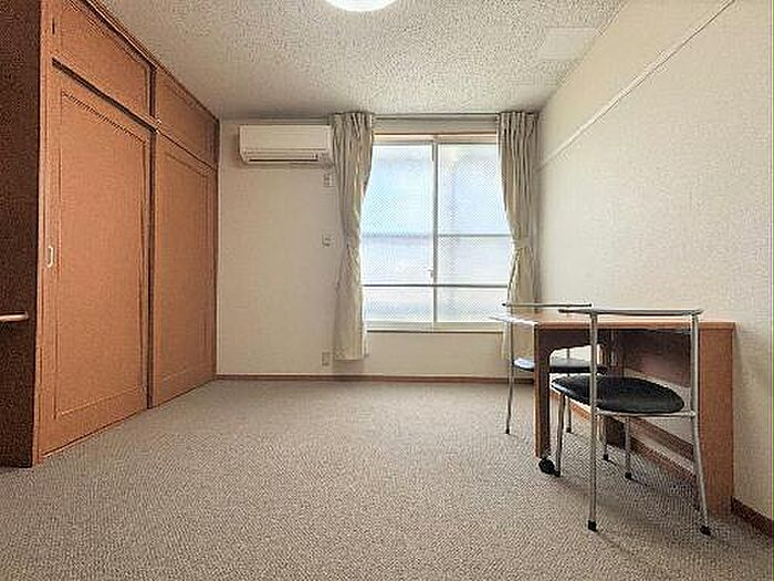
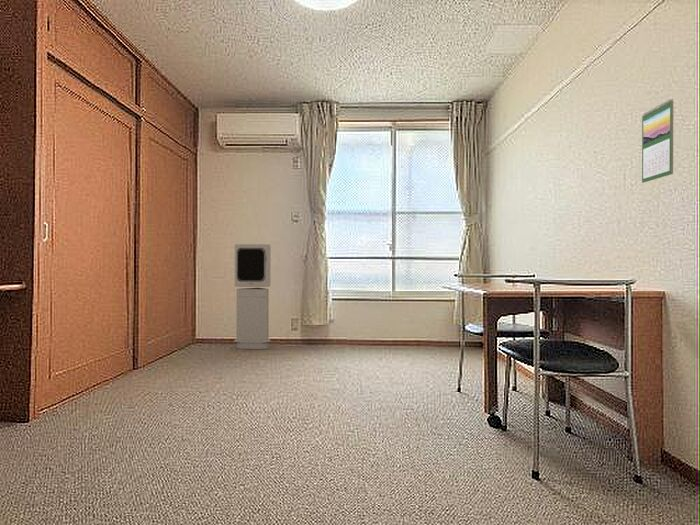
+ air purifier [233,243,272,350]
+ calendar [641,98,674,184]
